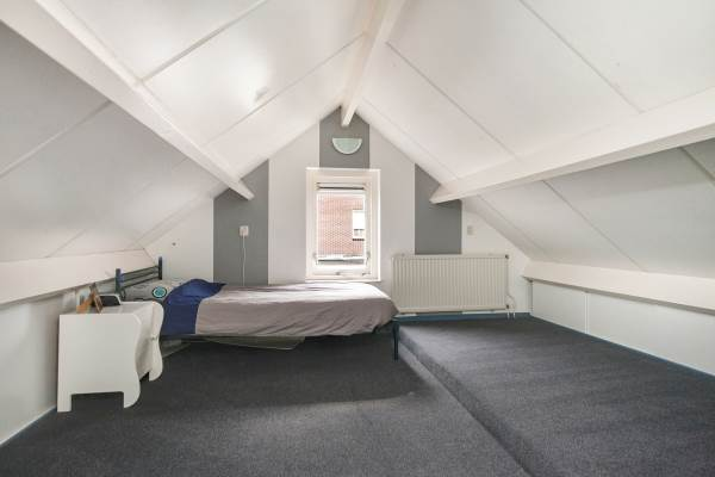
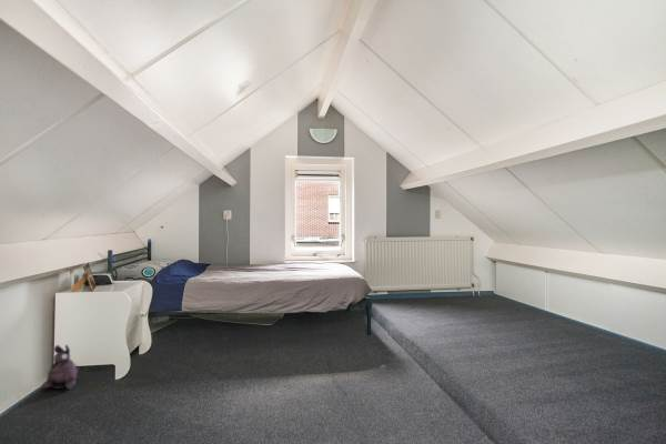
+ plush toy [41,344,81,390]
